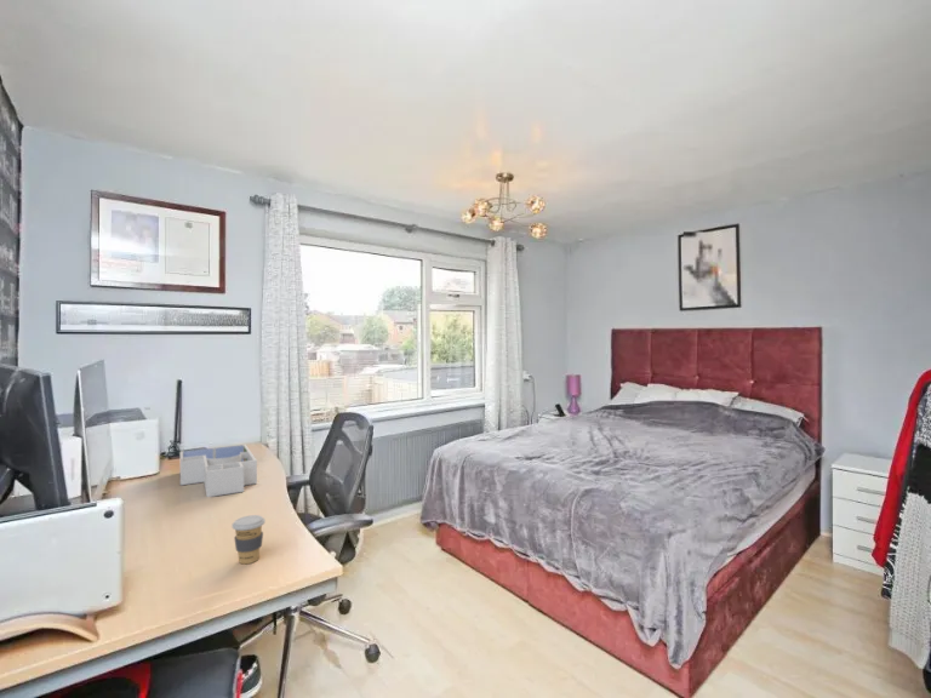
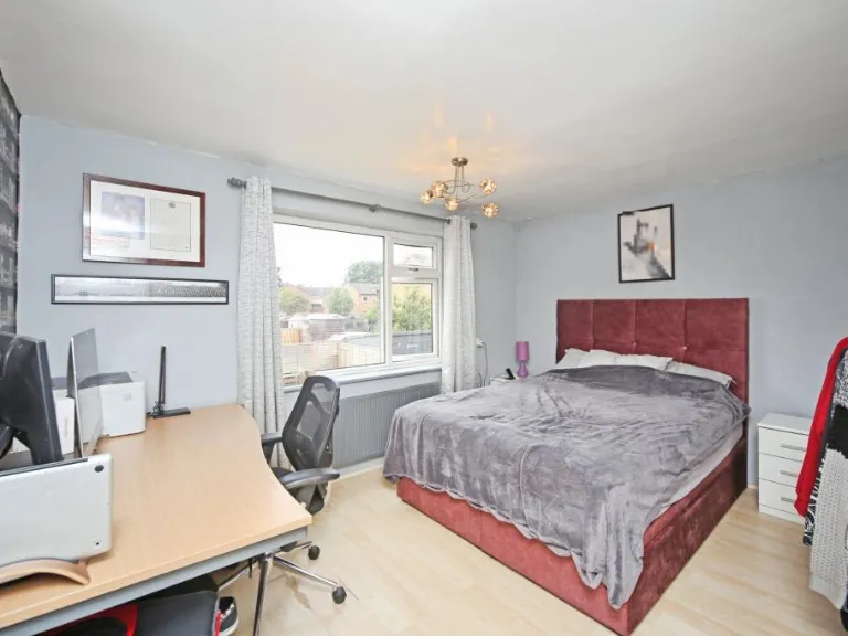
- desk organizer [179,444,258,498]
- coffee cup [230,514,267,565]
